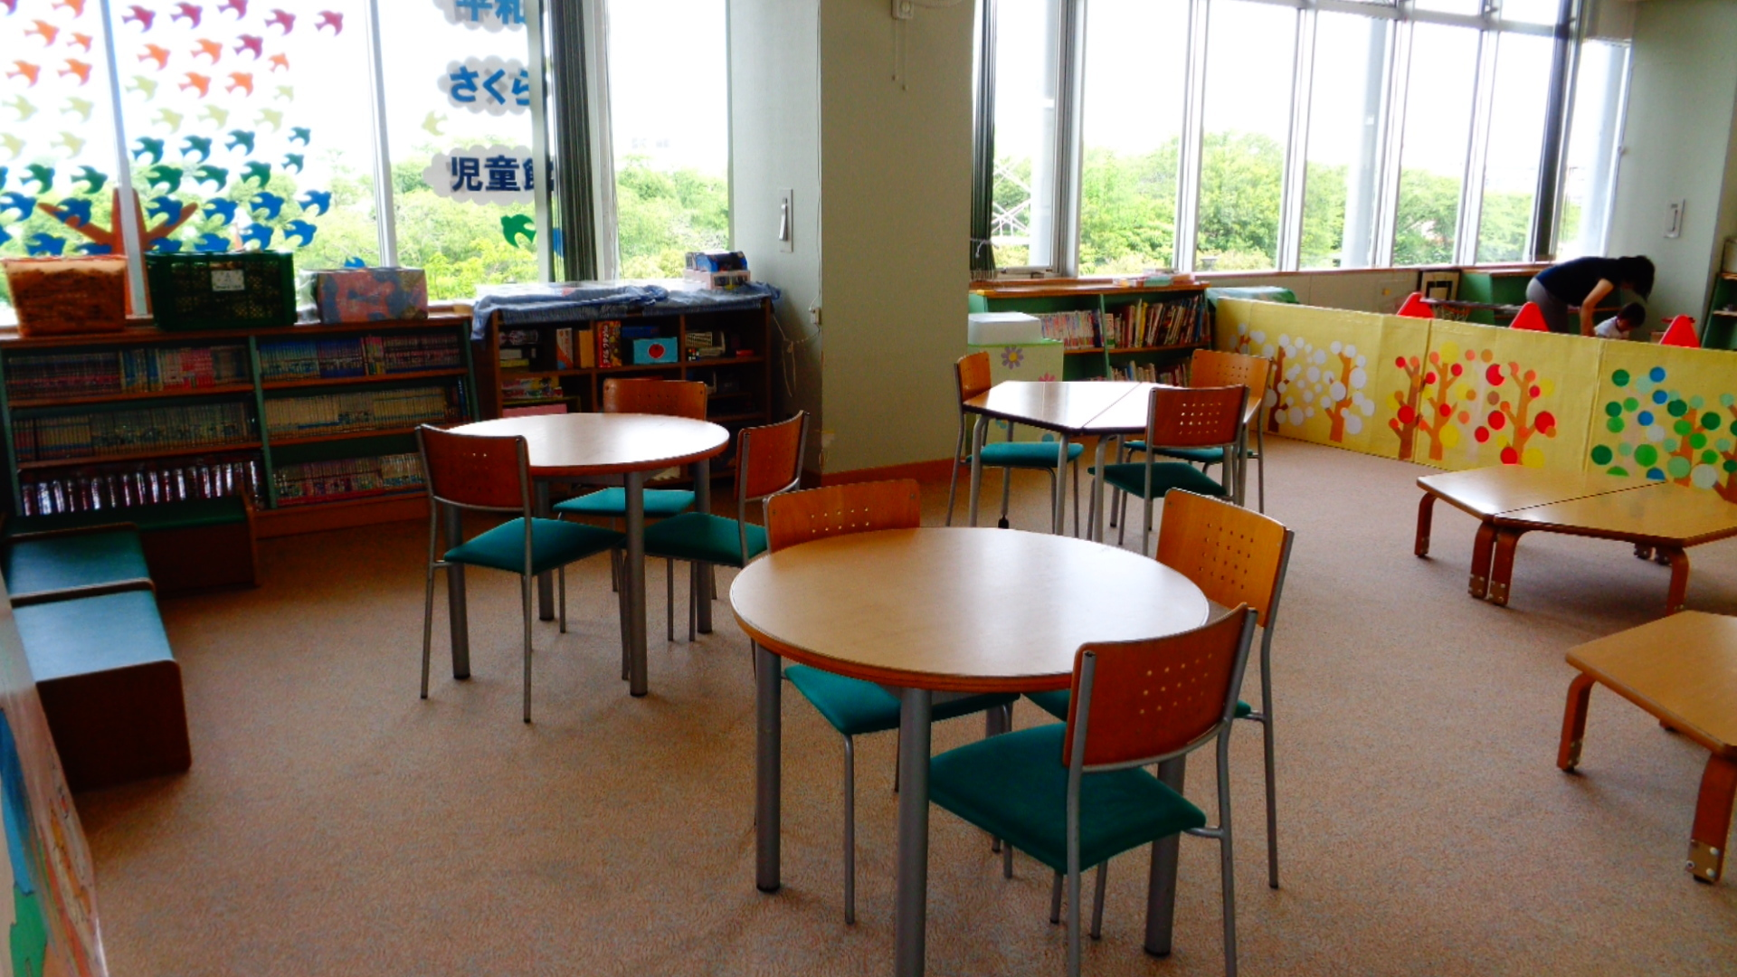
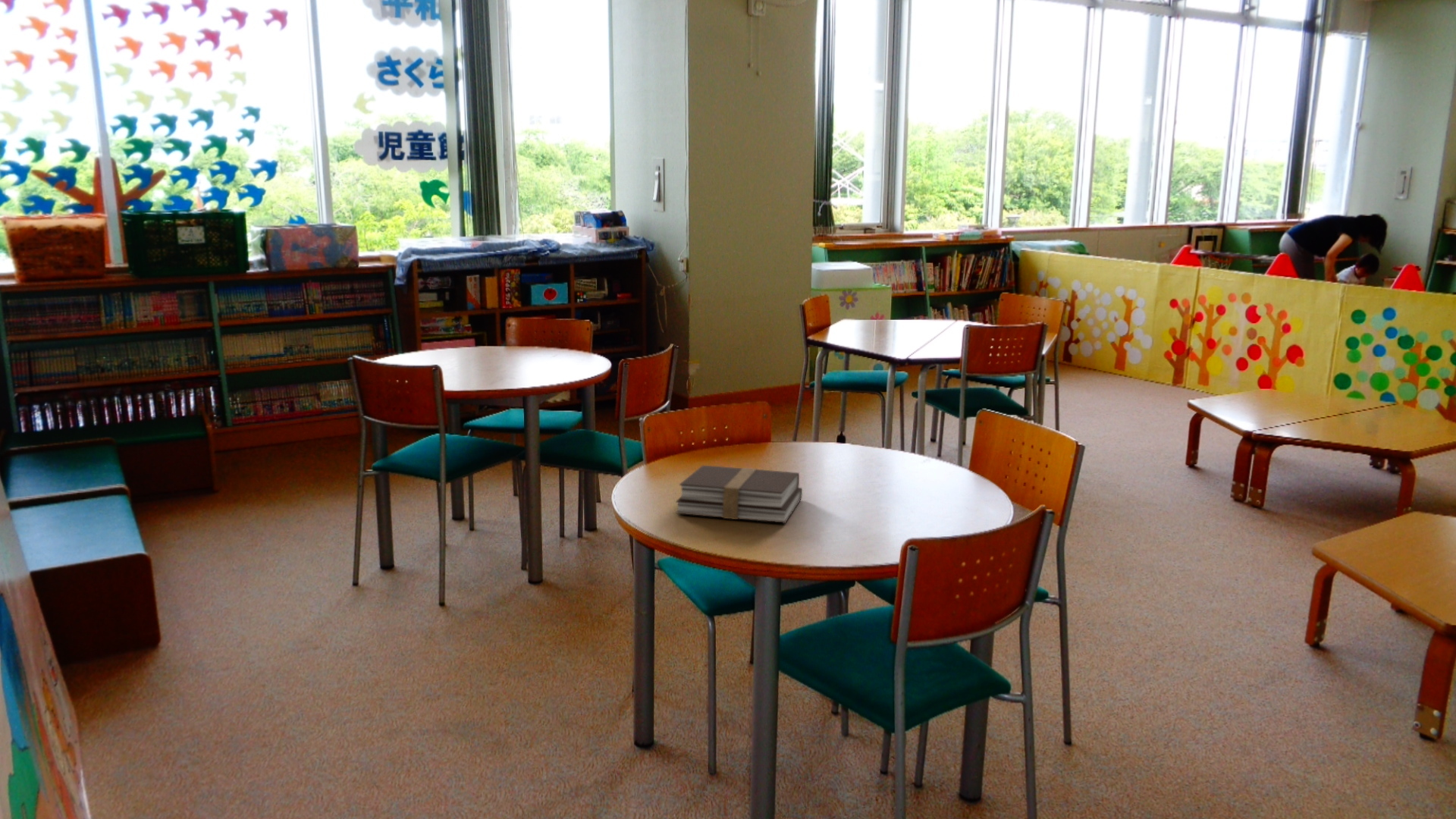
+ book [675,465,803,524]
